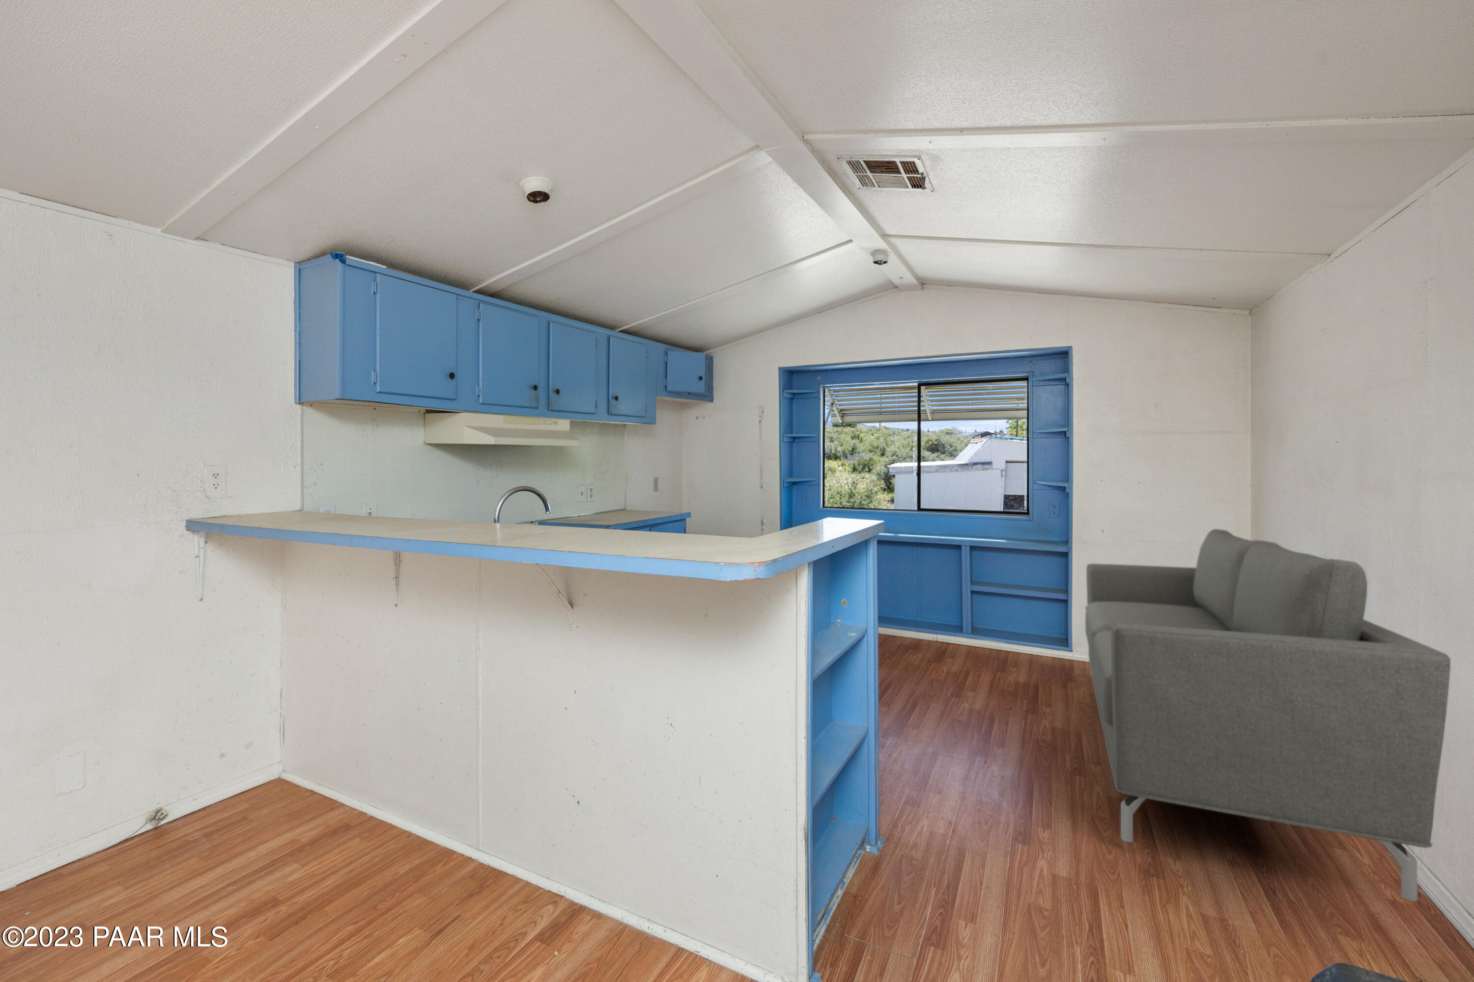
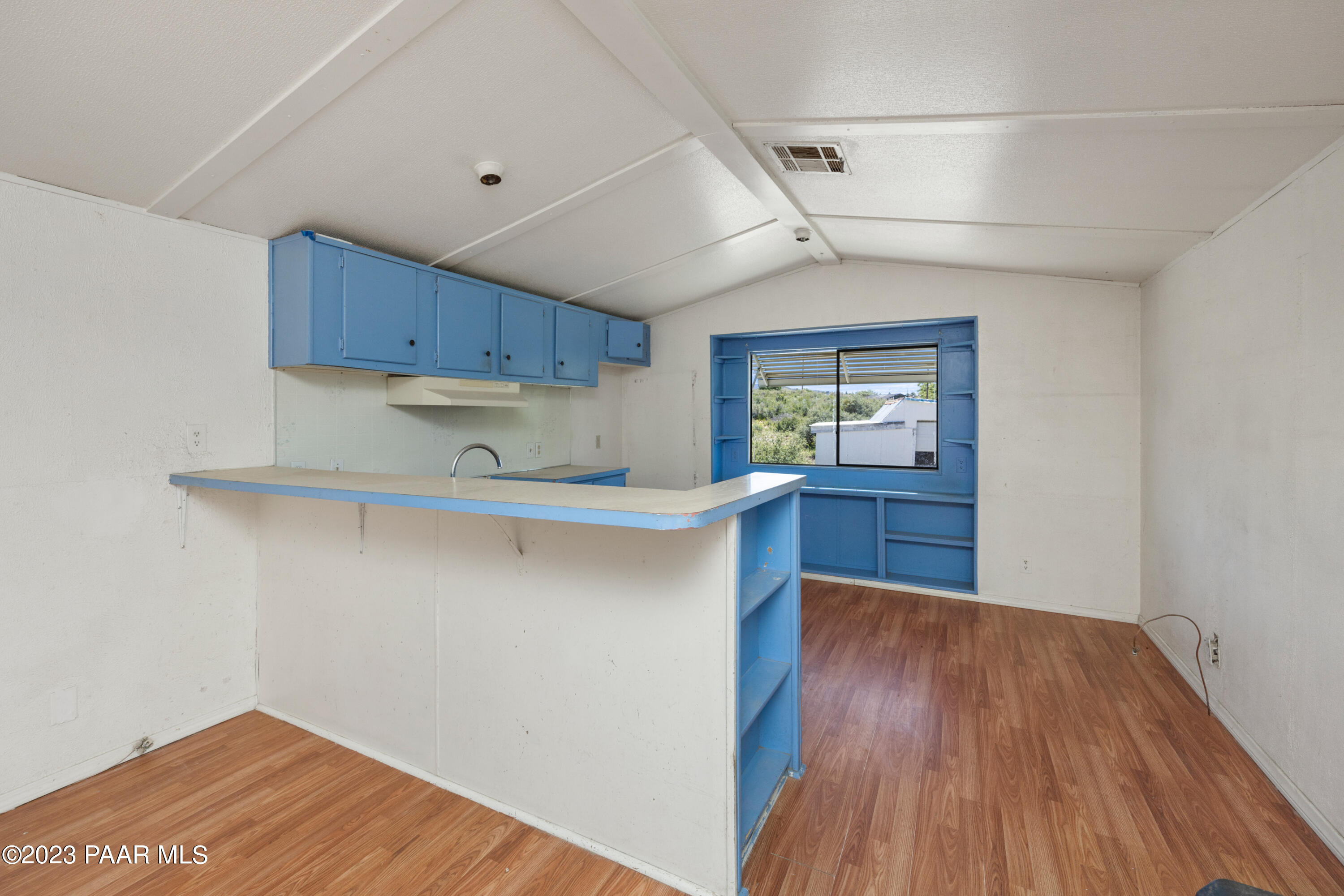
- sofa [1085,528,1451,902]
